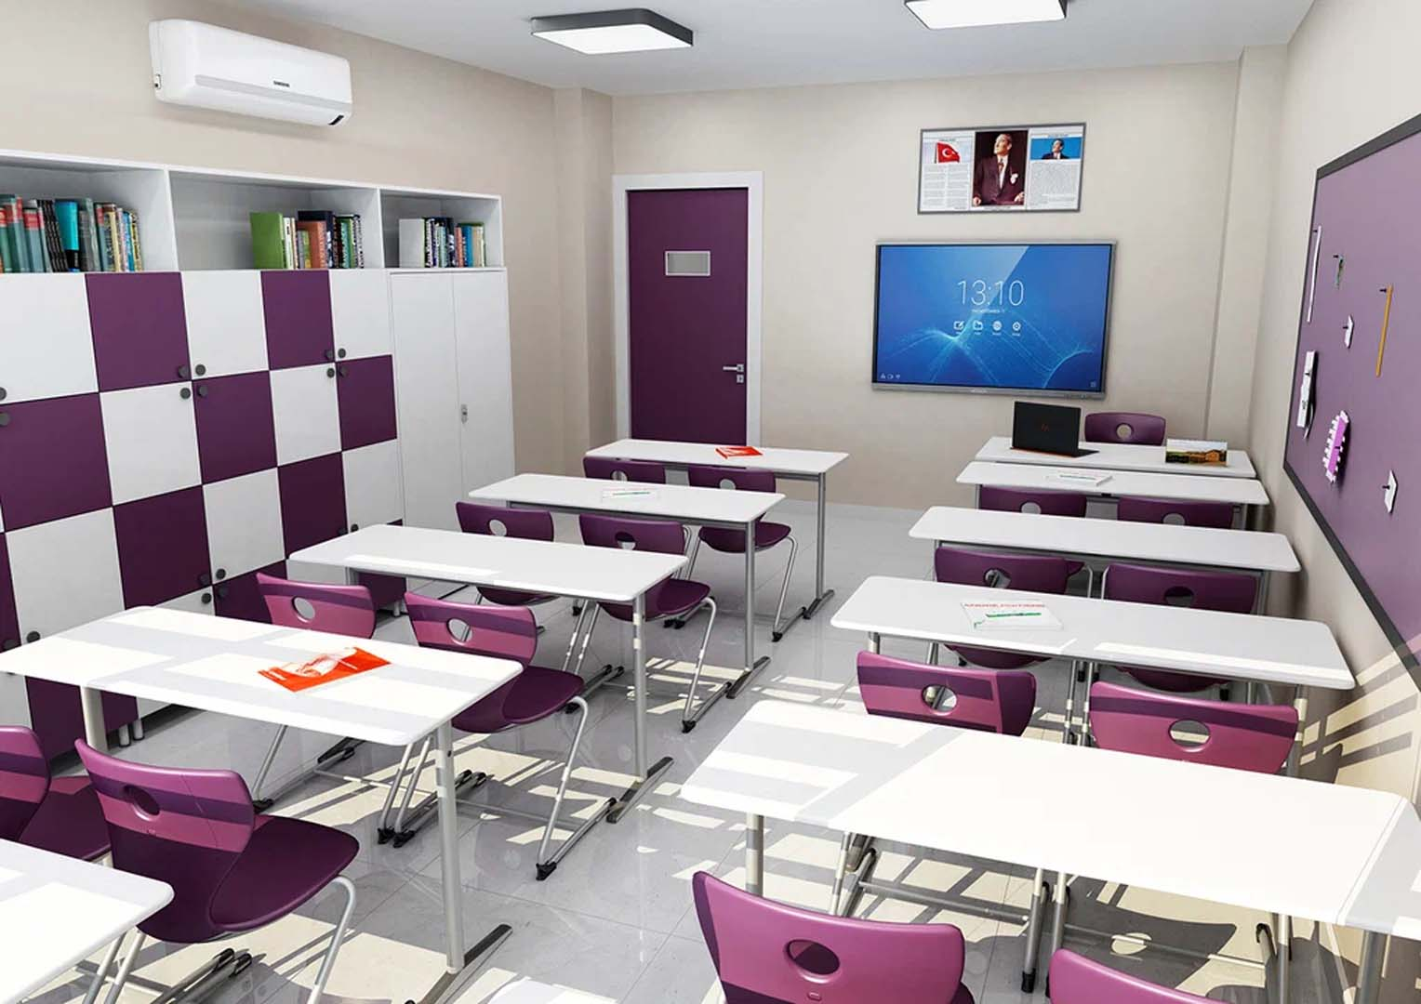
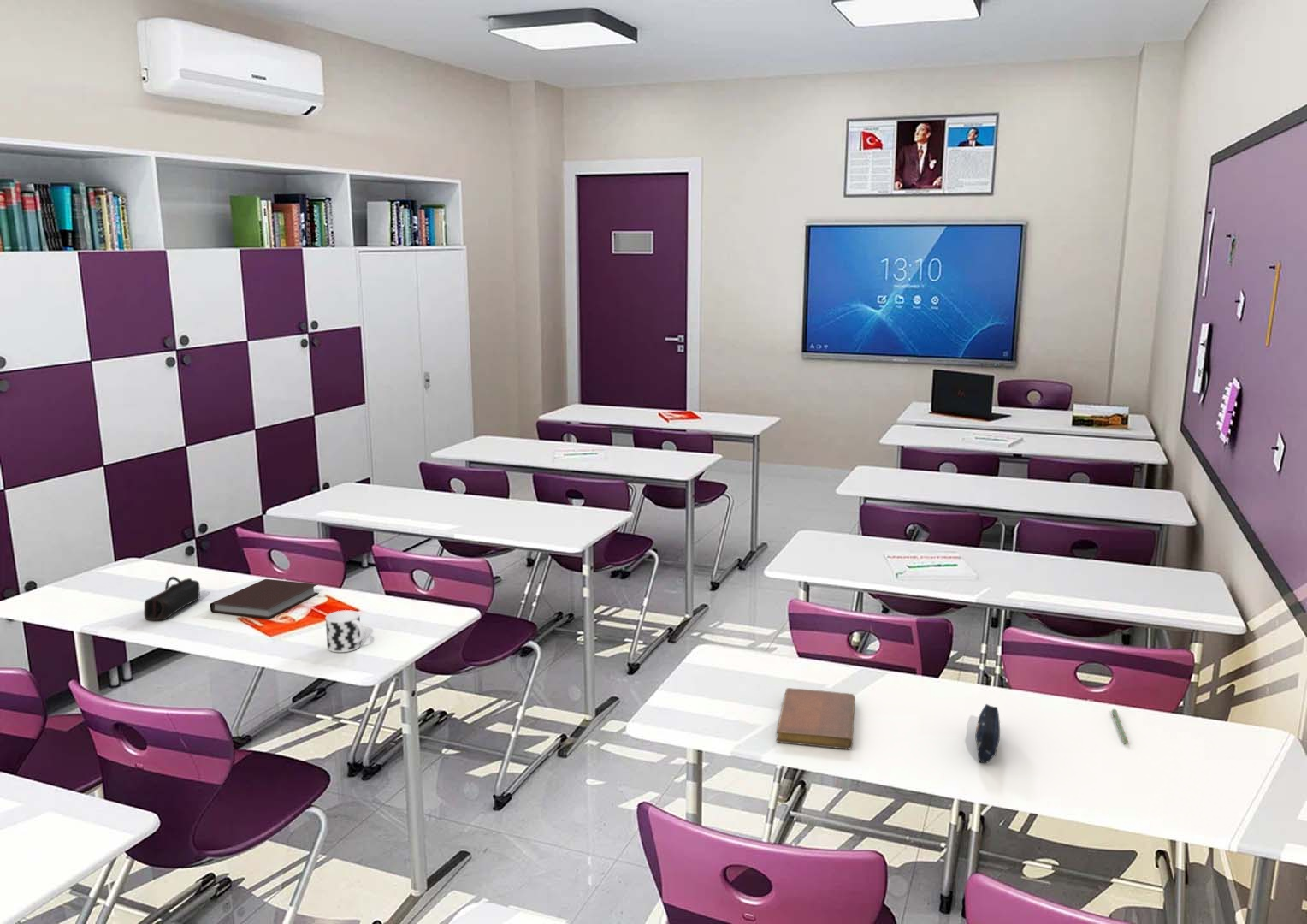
+ cup [325,609,365,653]
+ pencil case [143,576,201,621]
+ pencil case [974,703,1001,763]
+ pencil [1111,708,1129,746]
+ notebook [776,687,856,750]
+ notebook [210,578,320,619]
